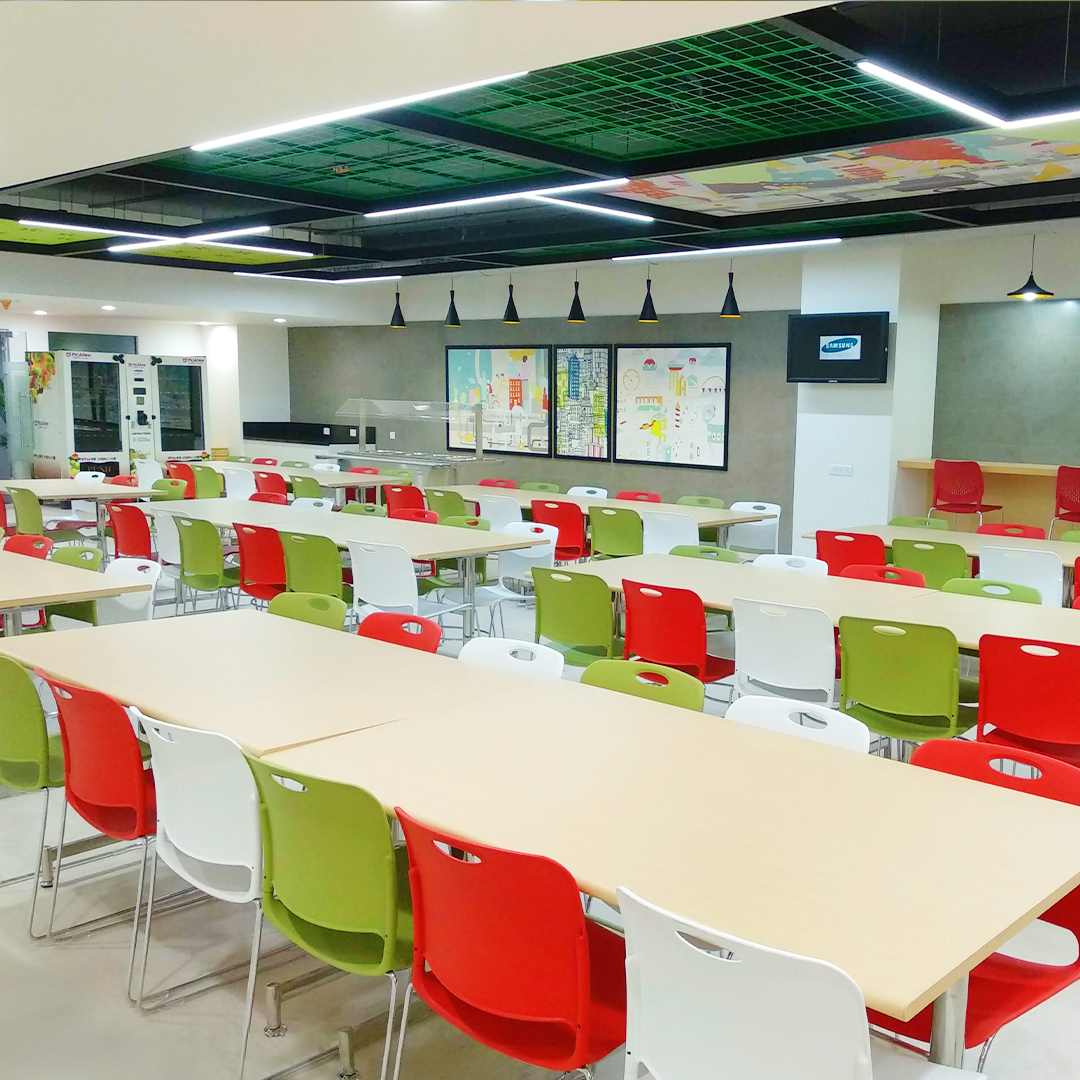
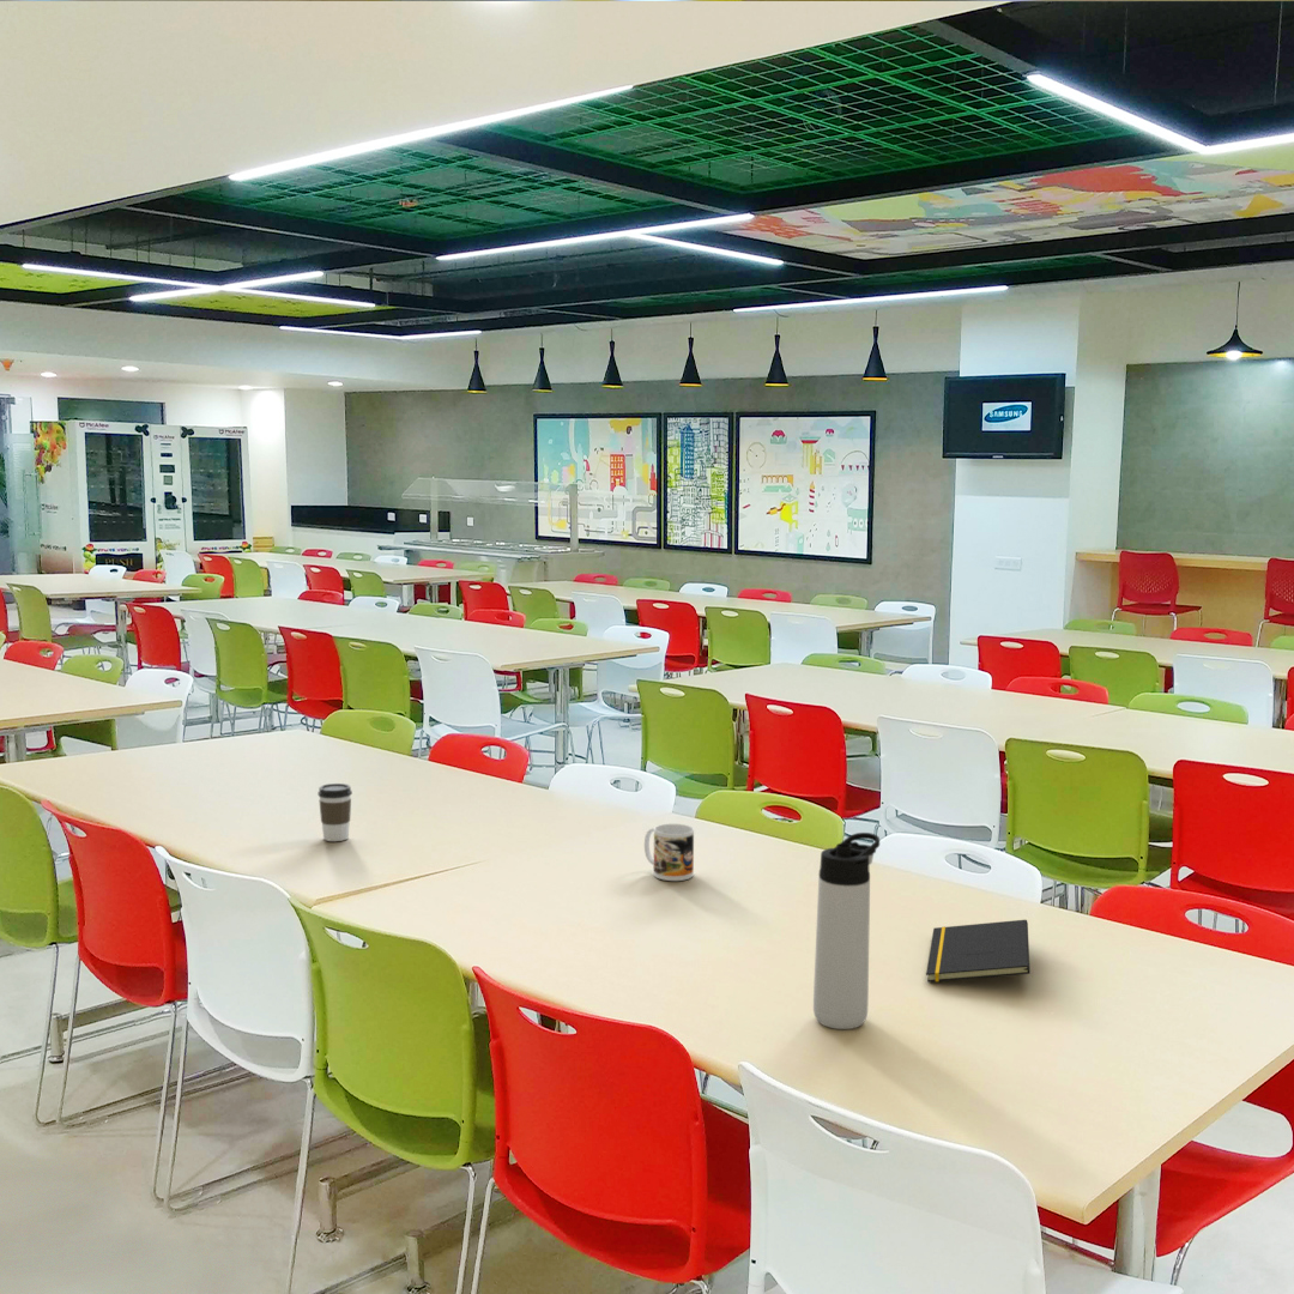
+ coffee cup [316,782,353,842]
+ thermos bottle [812,832,881,1030]
+ notepad [925,919,1030,982]
+ mug [643,823,695,882]
